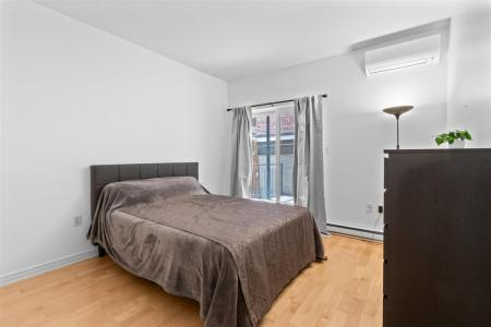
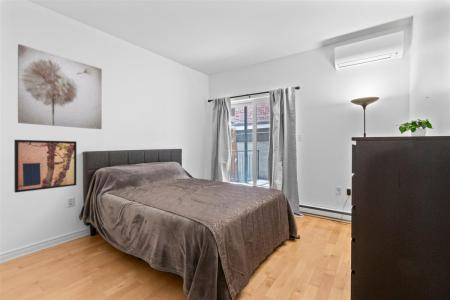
+ wall art [13,139,77,194]
+ wall art [17,43,103,130]
